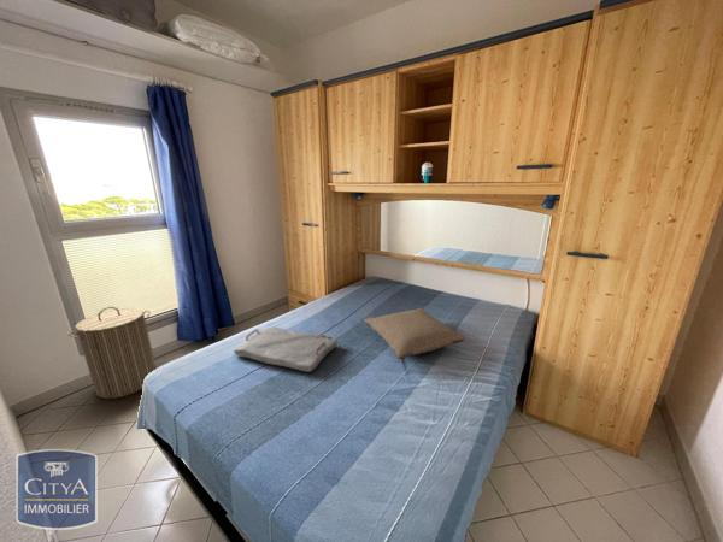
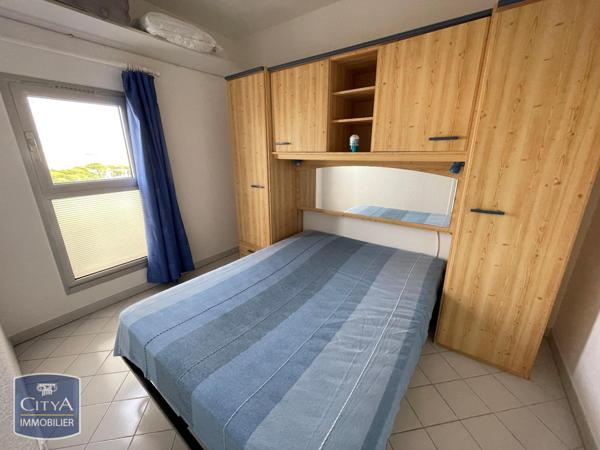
- laundry hamper [66,306,158,400]
- serving tray [233,326,339,373]
- pillow [363,307,466,360]
